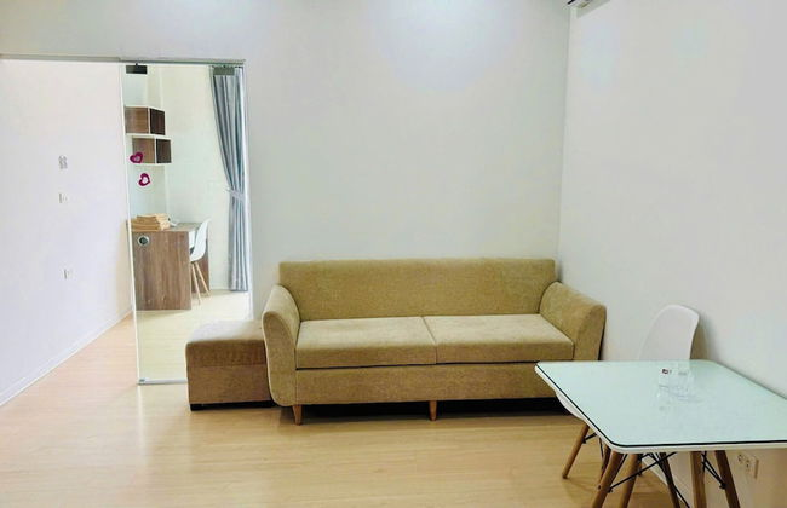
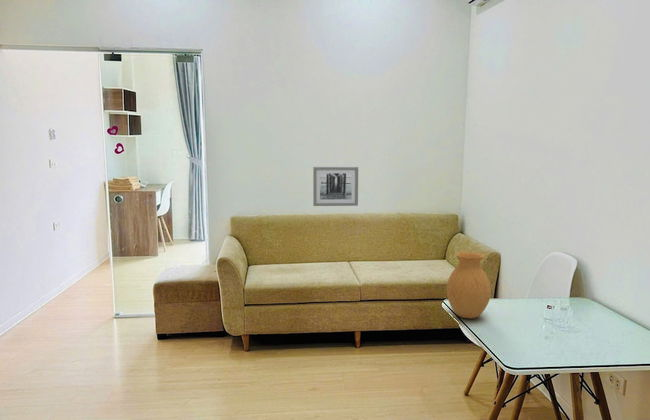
+ wall art [312,166,359,207]
+ vase [446,251,492,319]
